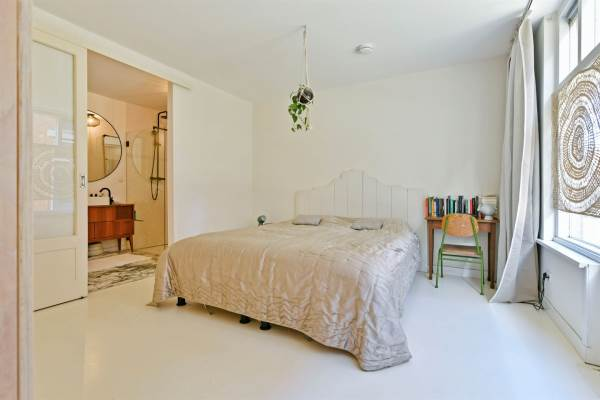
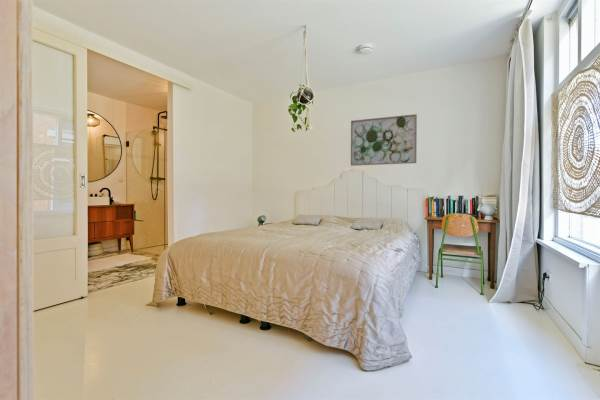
+ wall art [350,113,418,167]
